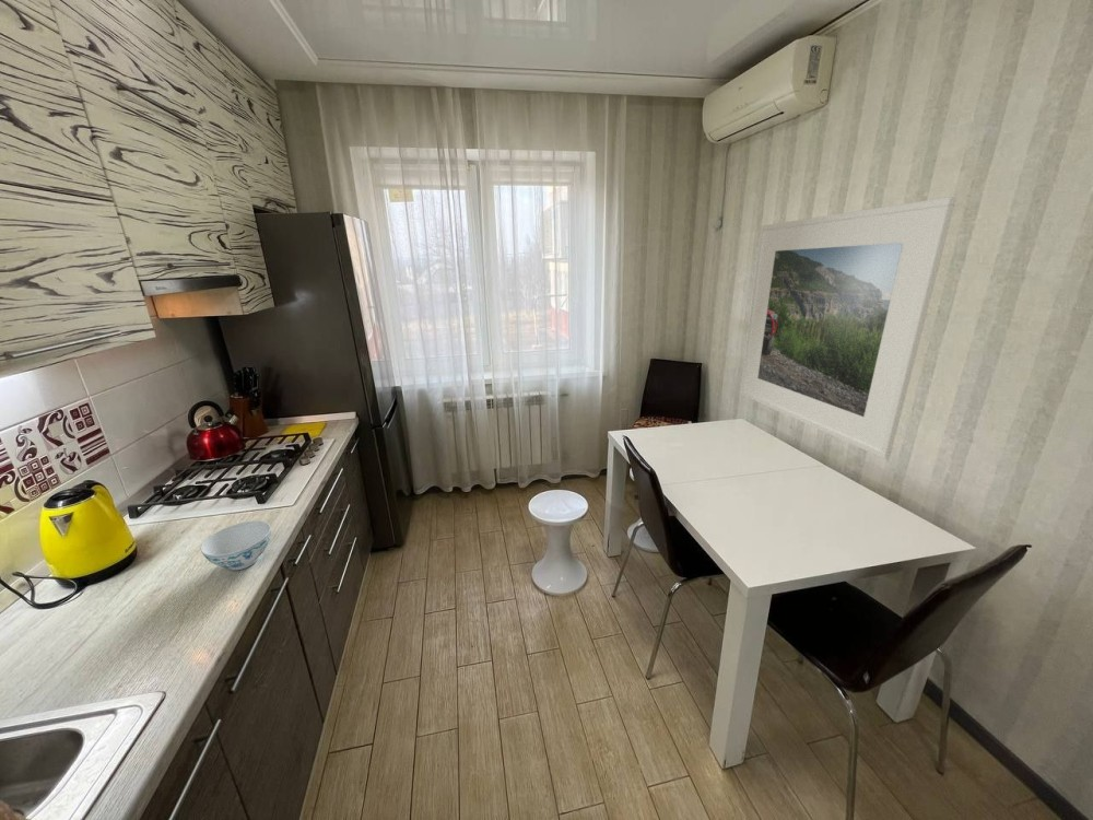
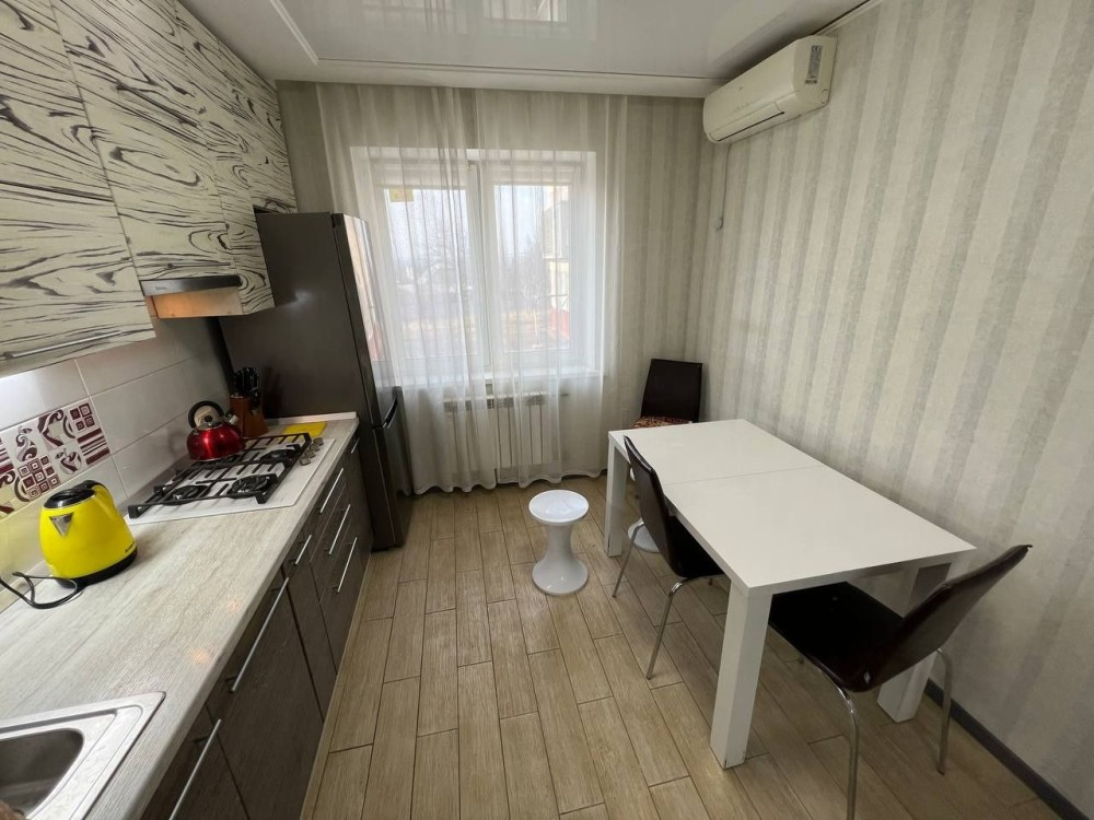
- chinaware [200,520,272,571]
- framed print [739,196,957,460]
